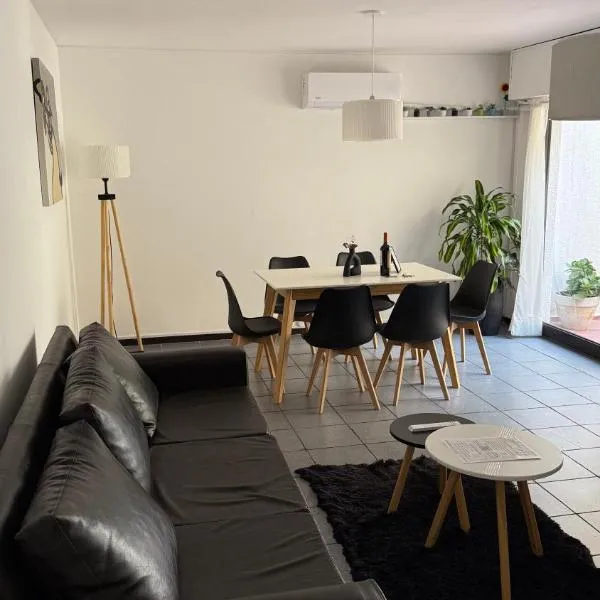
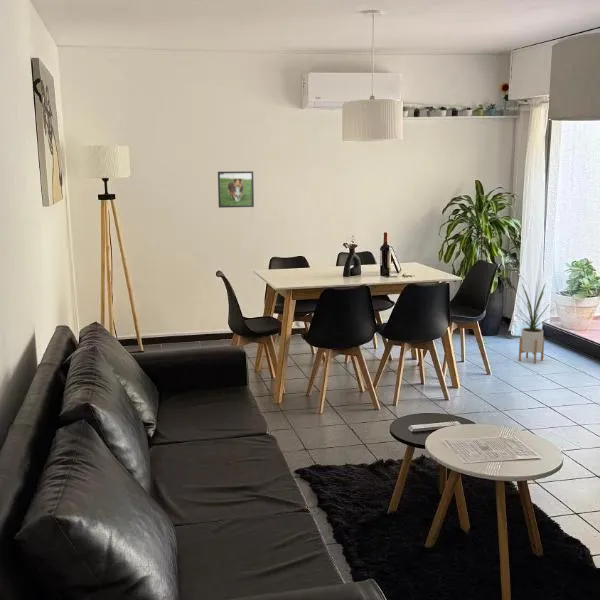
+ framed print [217,170,255,209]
+ house plant [512,278,559,365]
